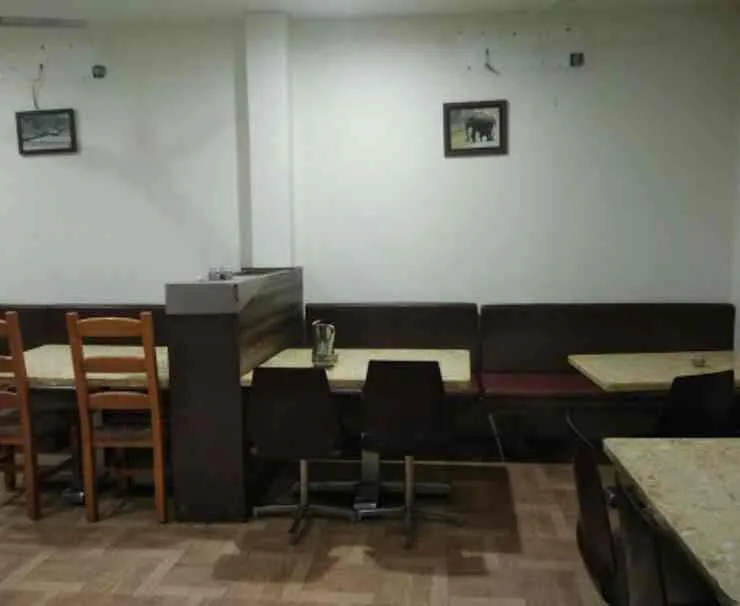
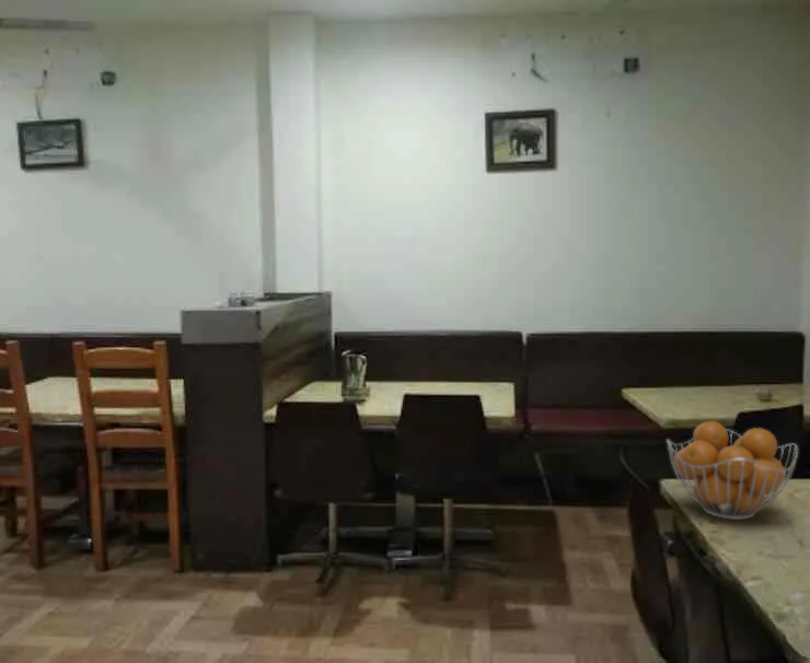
+ fruit basket [666,420,799,521]
